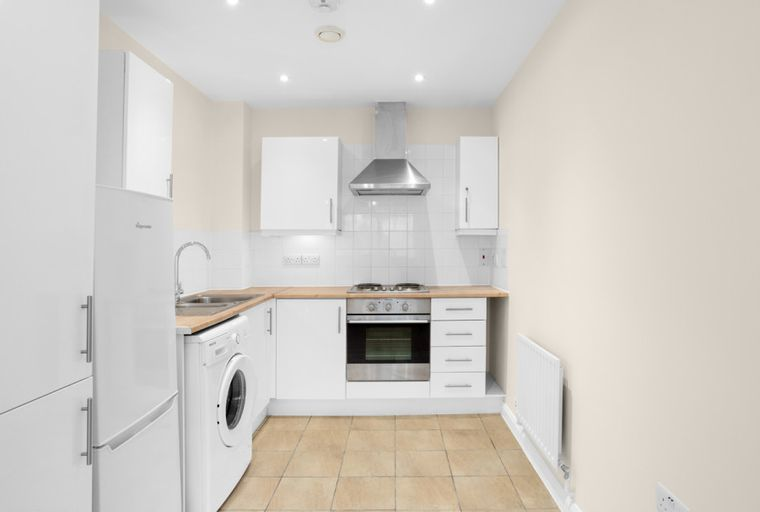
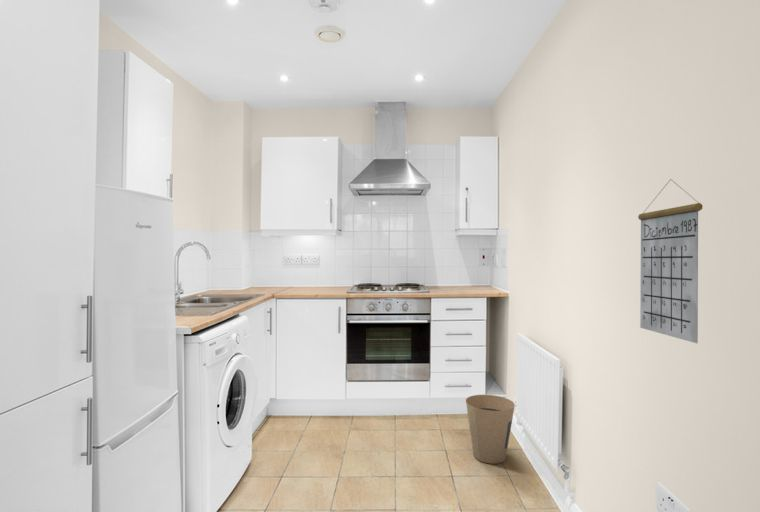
+ trash can [465,394,516,465]
+ calendar [637,178,703,344]
